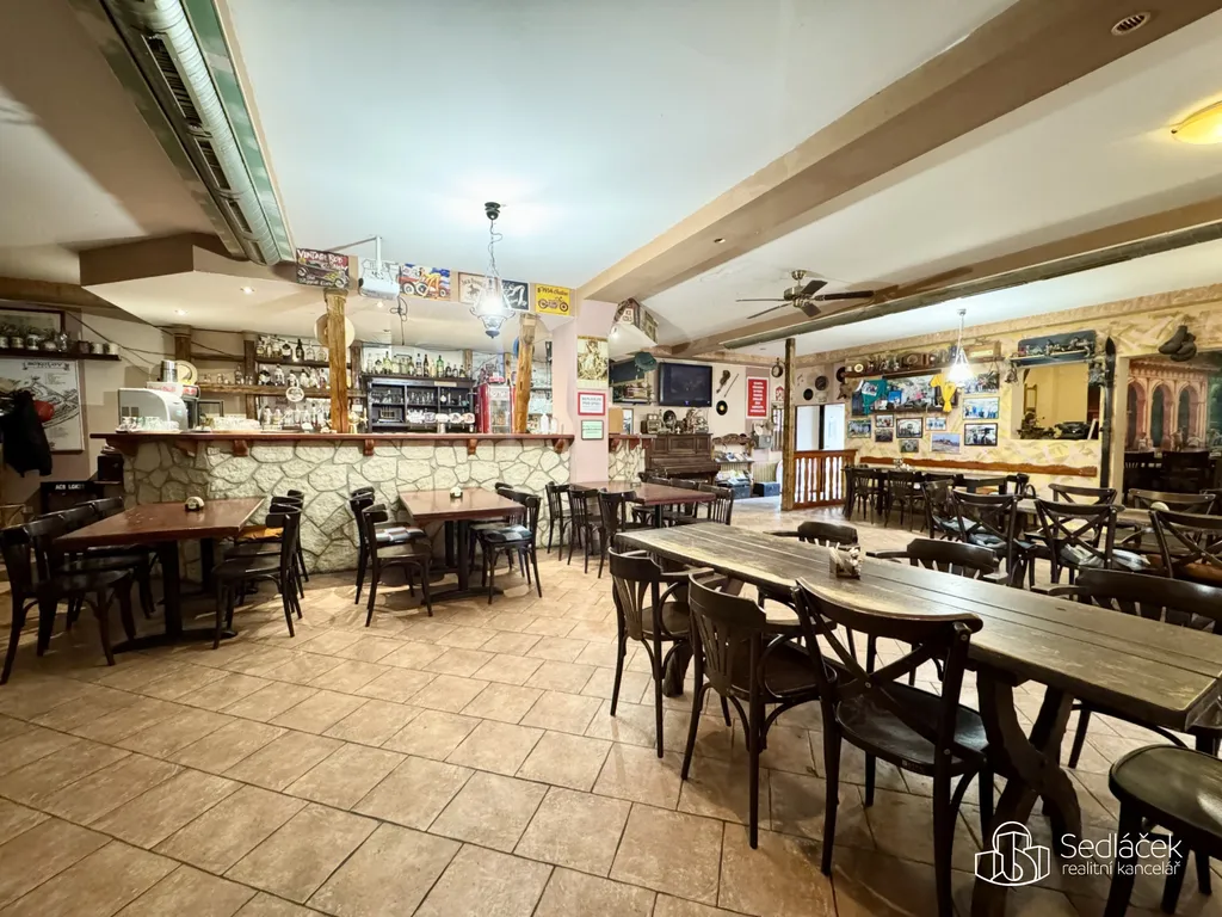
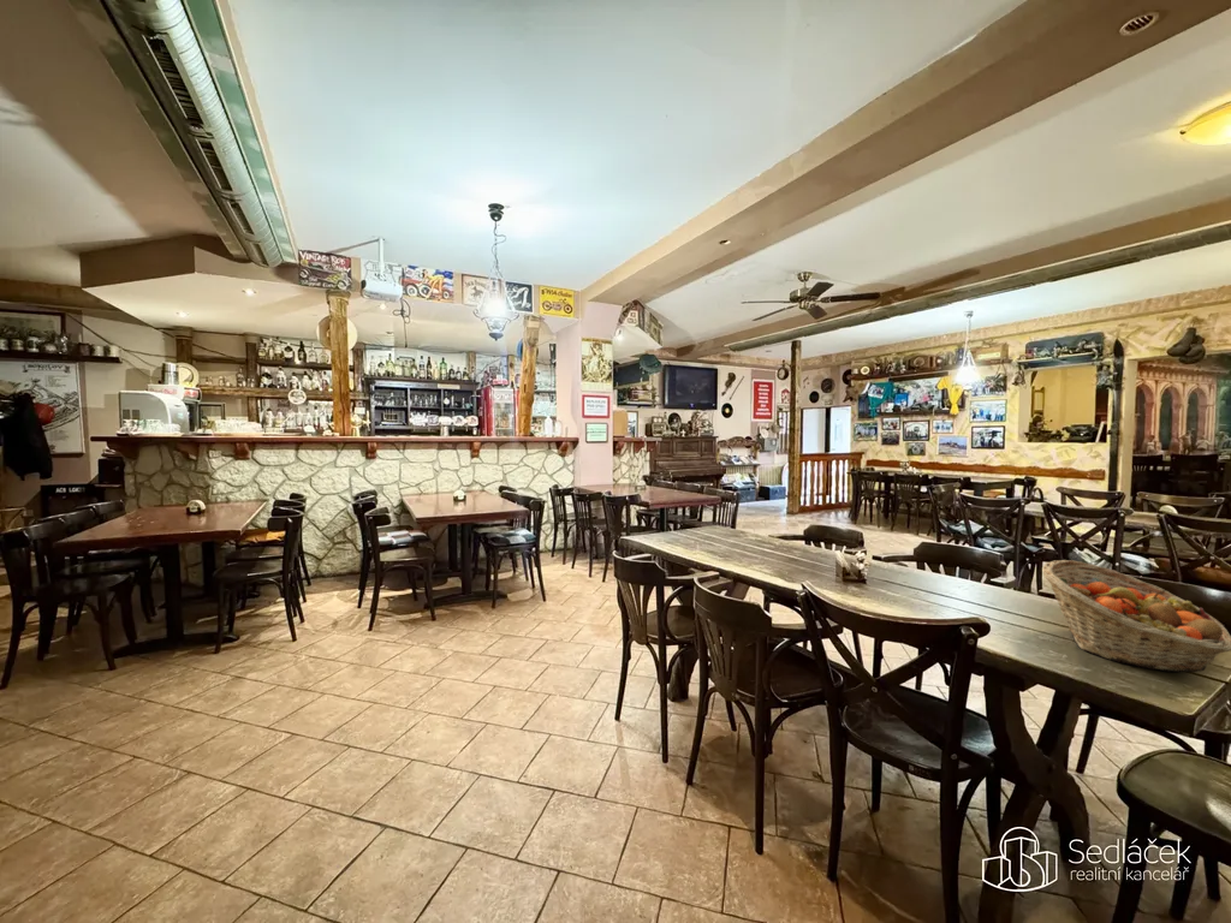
+ fruit basket [1041,559,1231,673]
